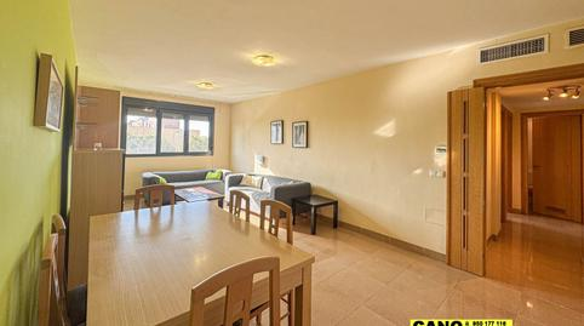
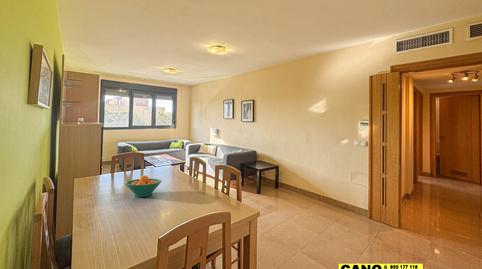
+ fruit bowl [124,174,163,198]
